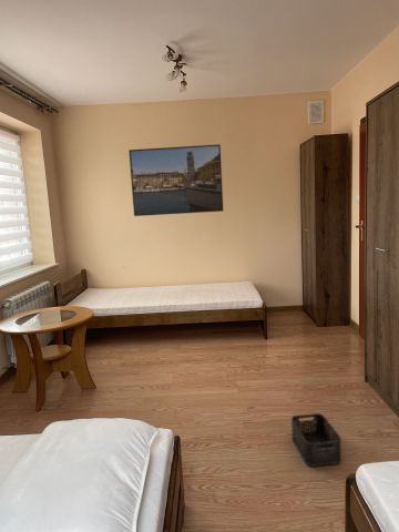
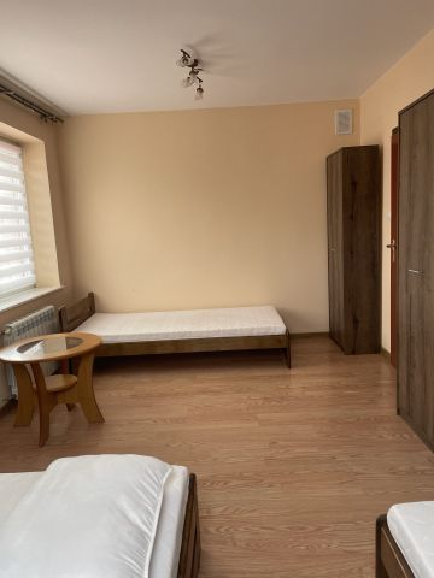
- storage bin [290,412,342,468]
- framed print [129,143,224,217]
